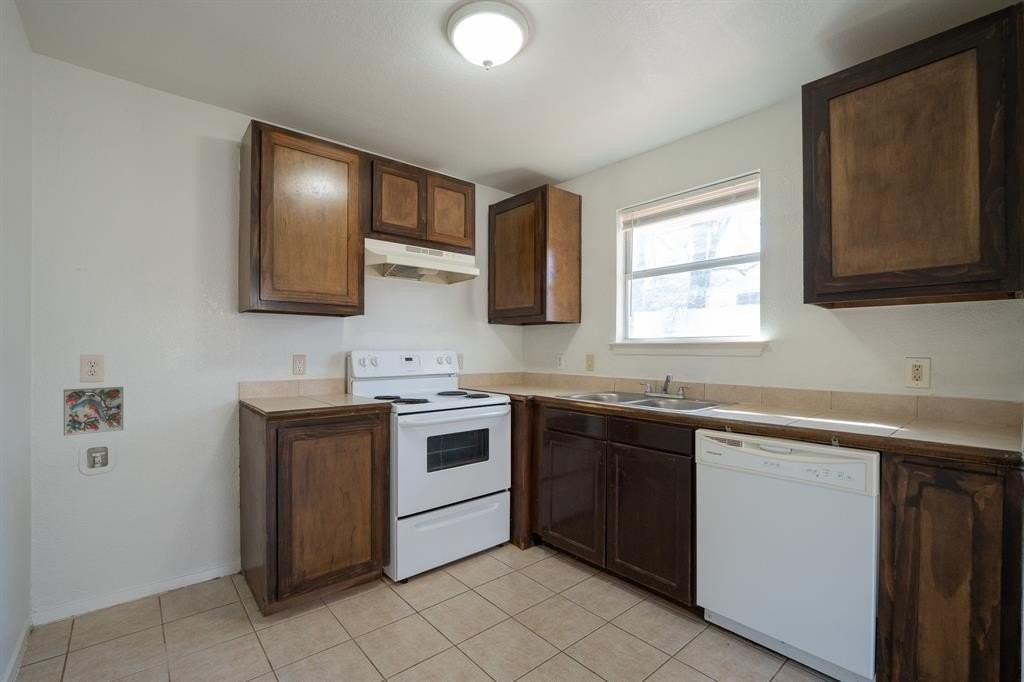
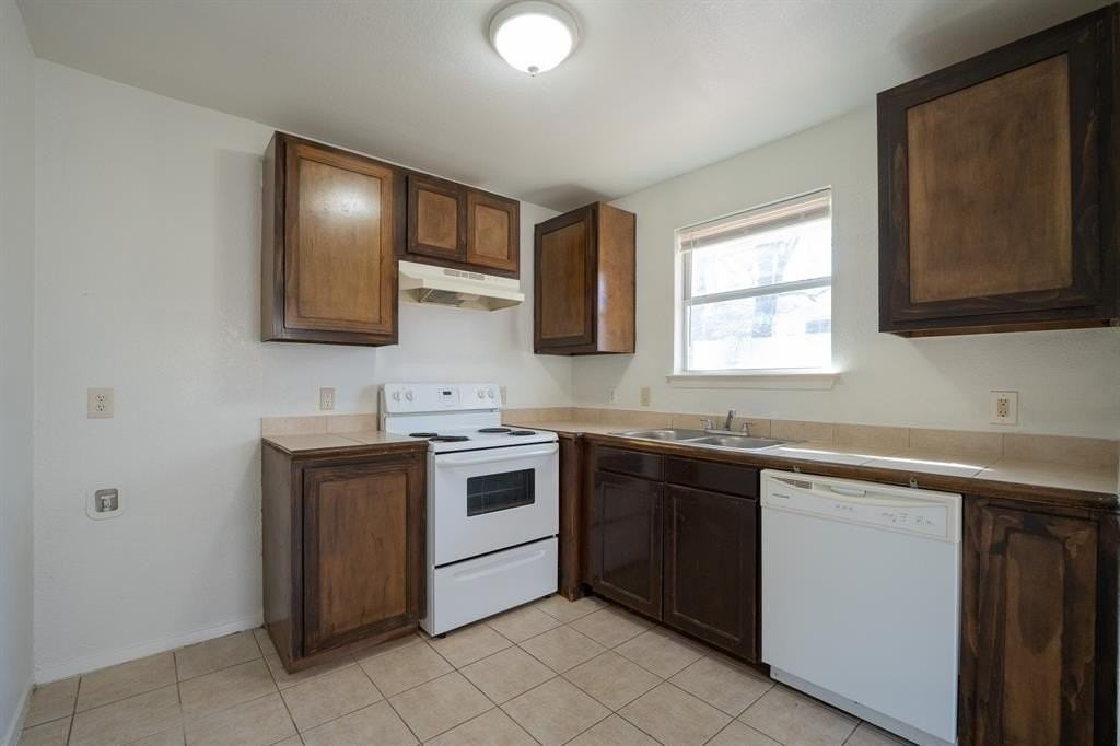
- decorative tile [63,386,124,437]
